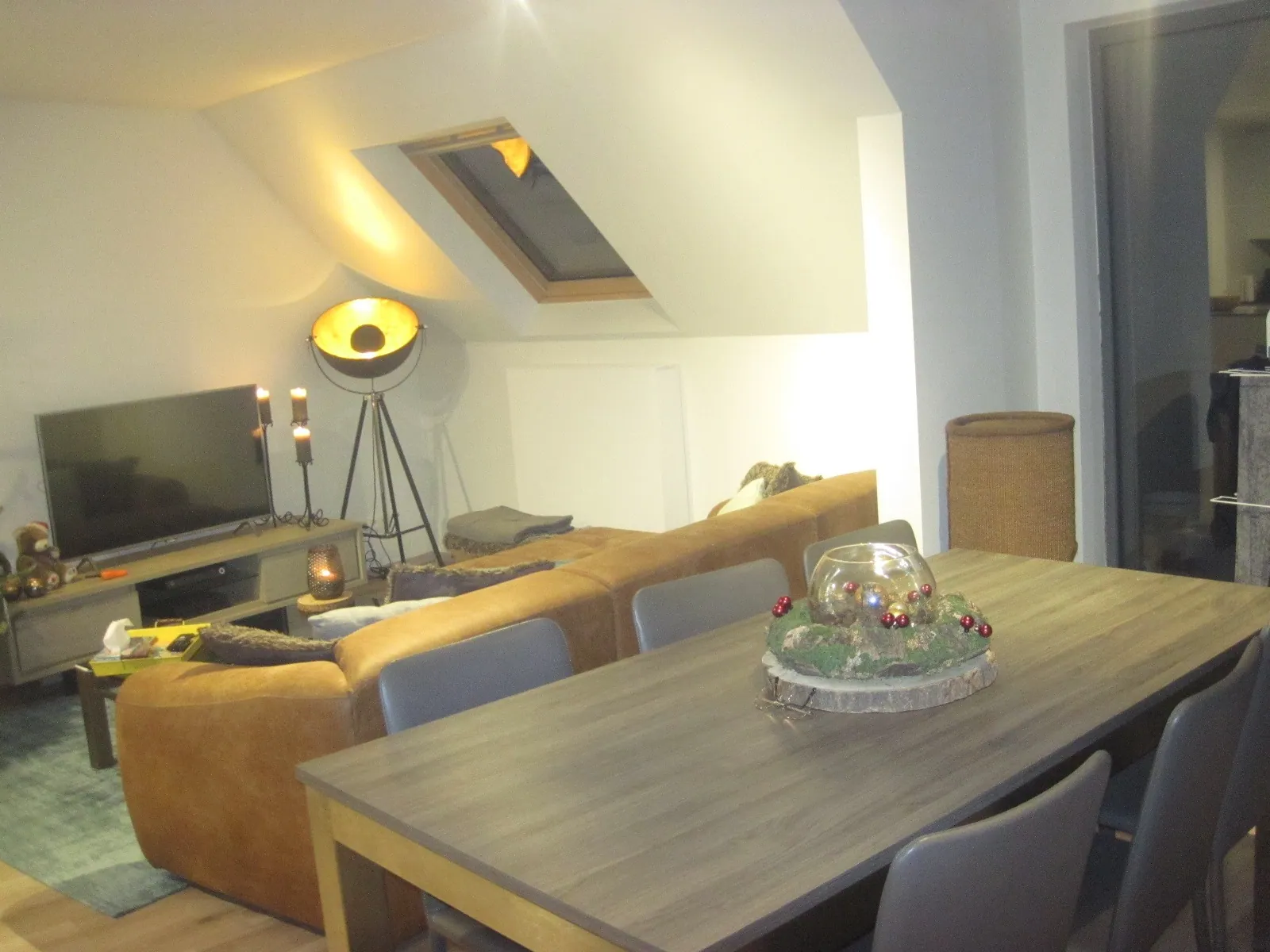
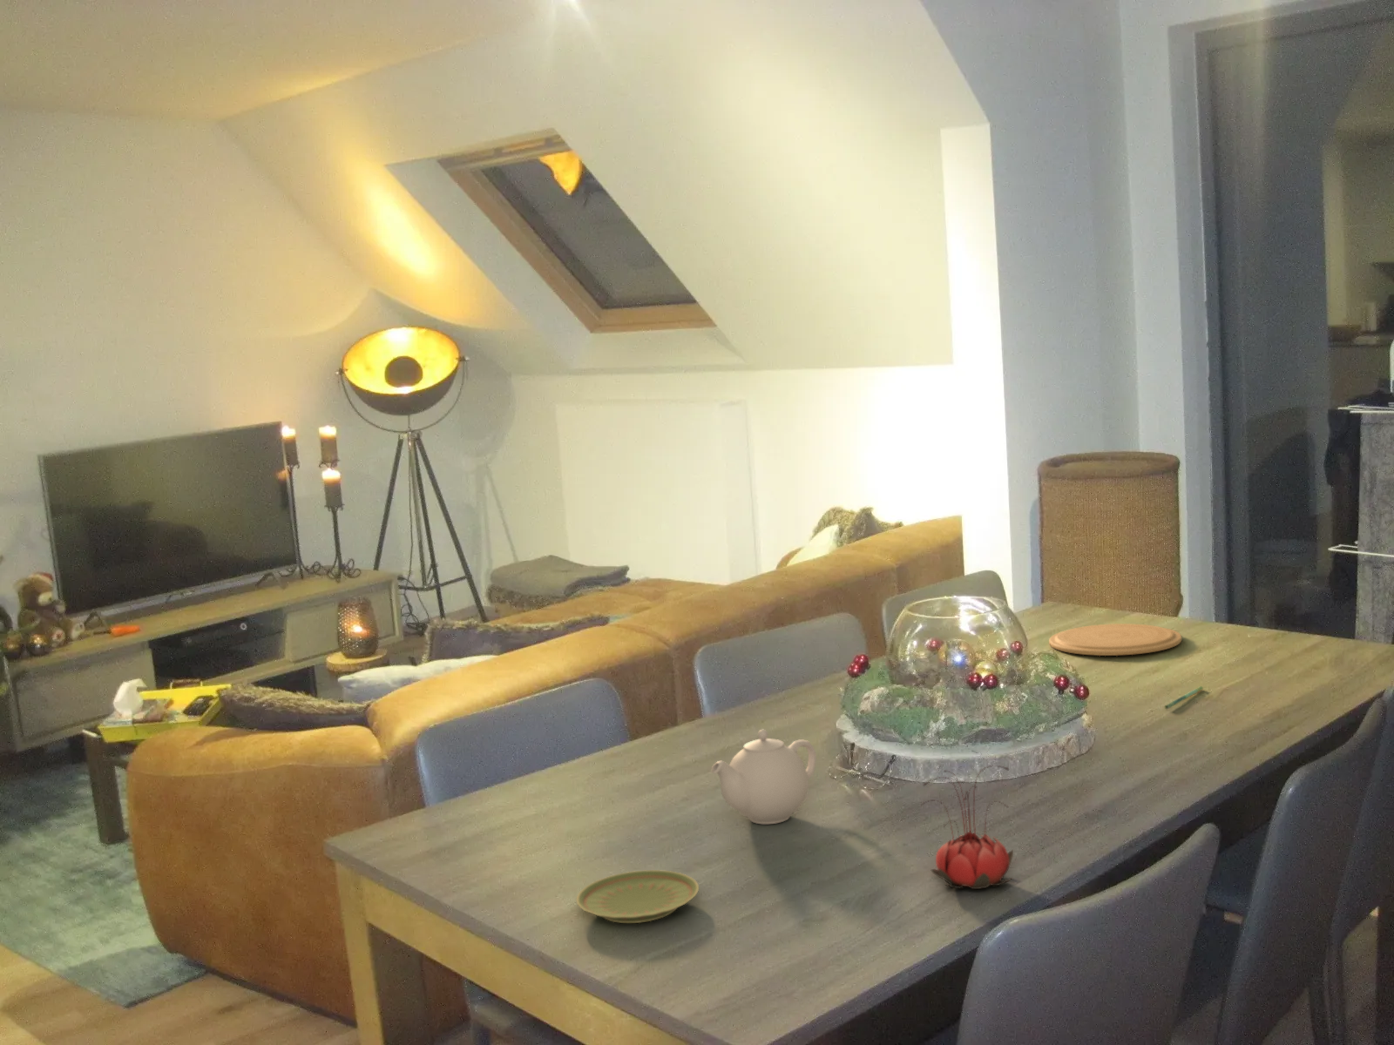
+ plate [576,869,699,924]
+ plate [1048,622,1183,656]
+ pen [1163,685,1204,710]
+ flower [921,765,1014,890]
+ teapot [711,729,818,824]
